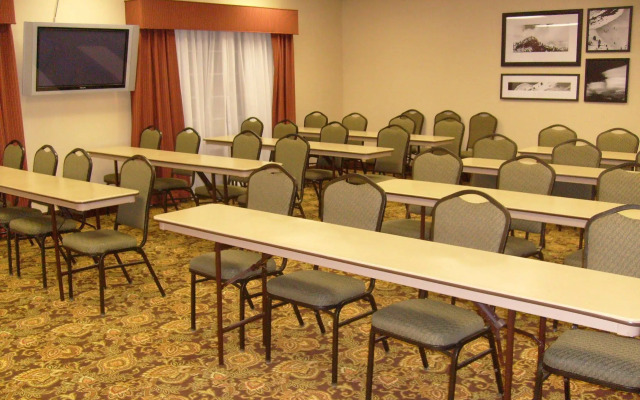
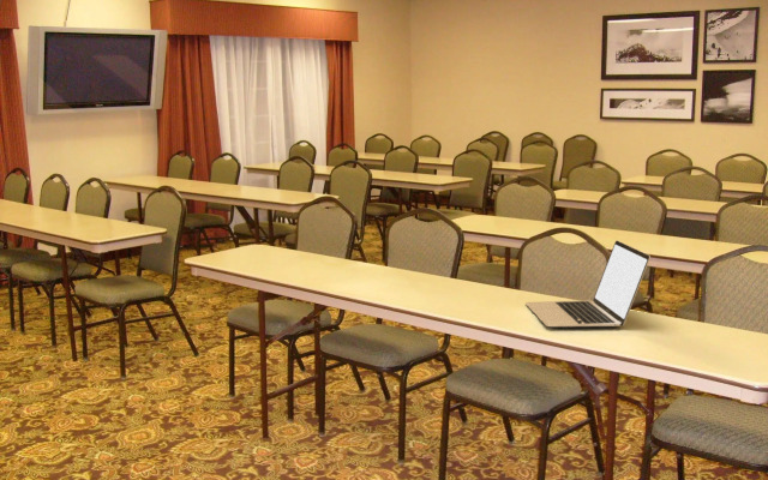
+ laptop [524,239,652,328]
